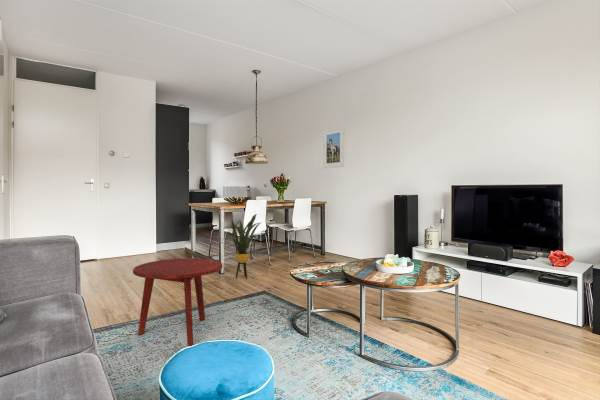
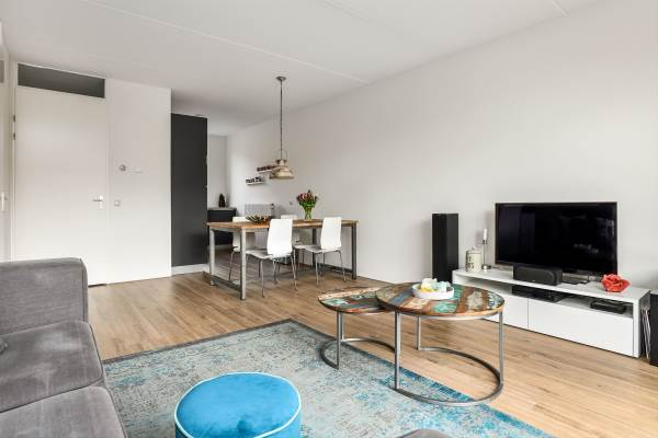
- house plant [221,213,263,280]
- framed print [322,126,345,169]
- side table [132,257,223,347]
